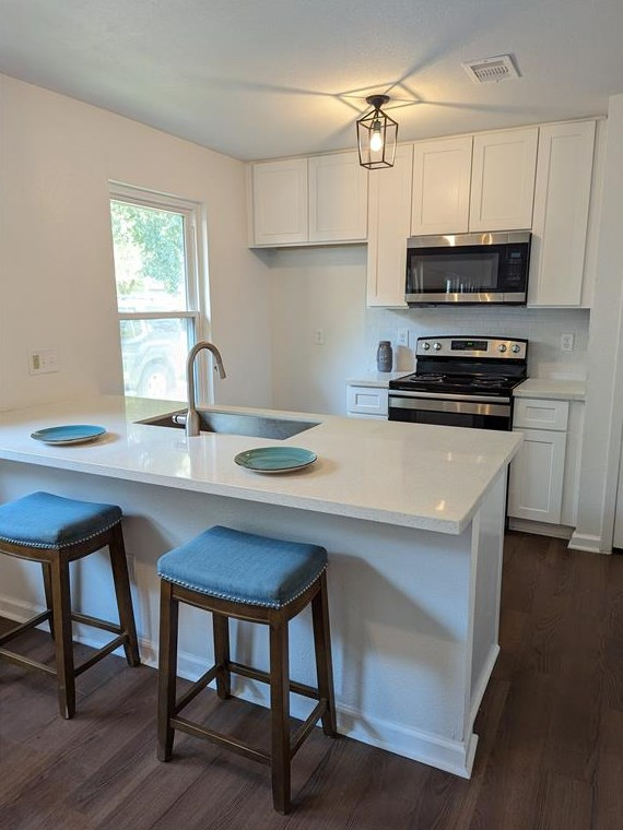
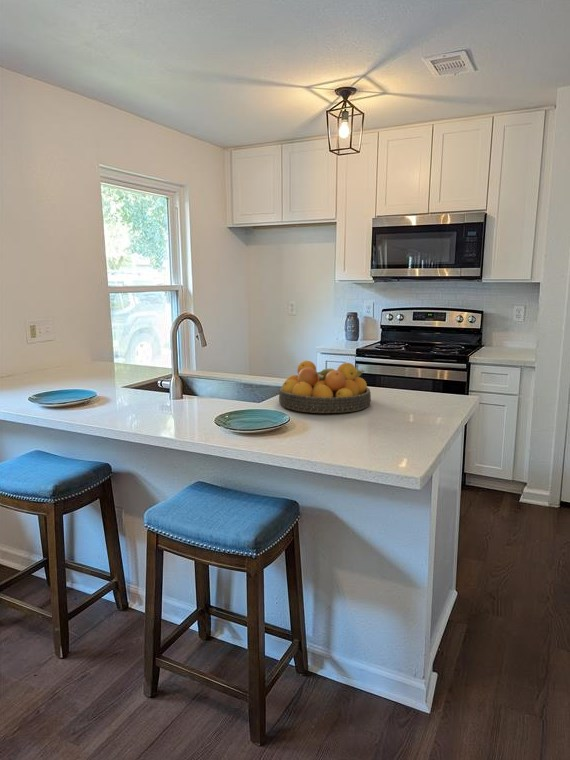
+ fruit bowl [278,360,372,414]
